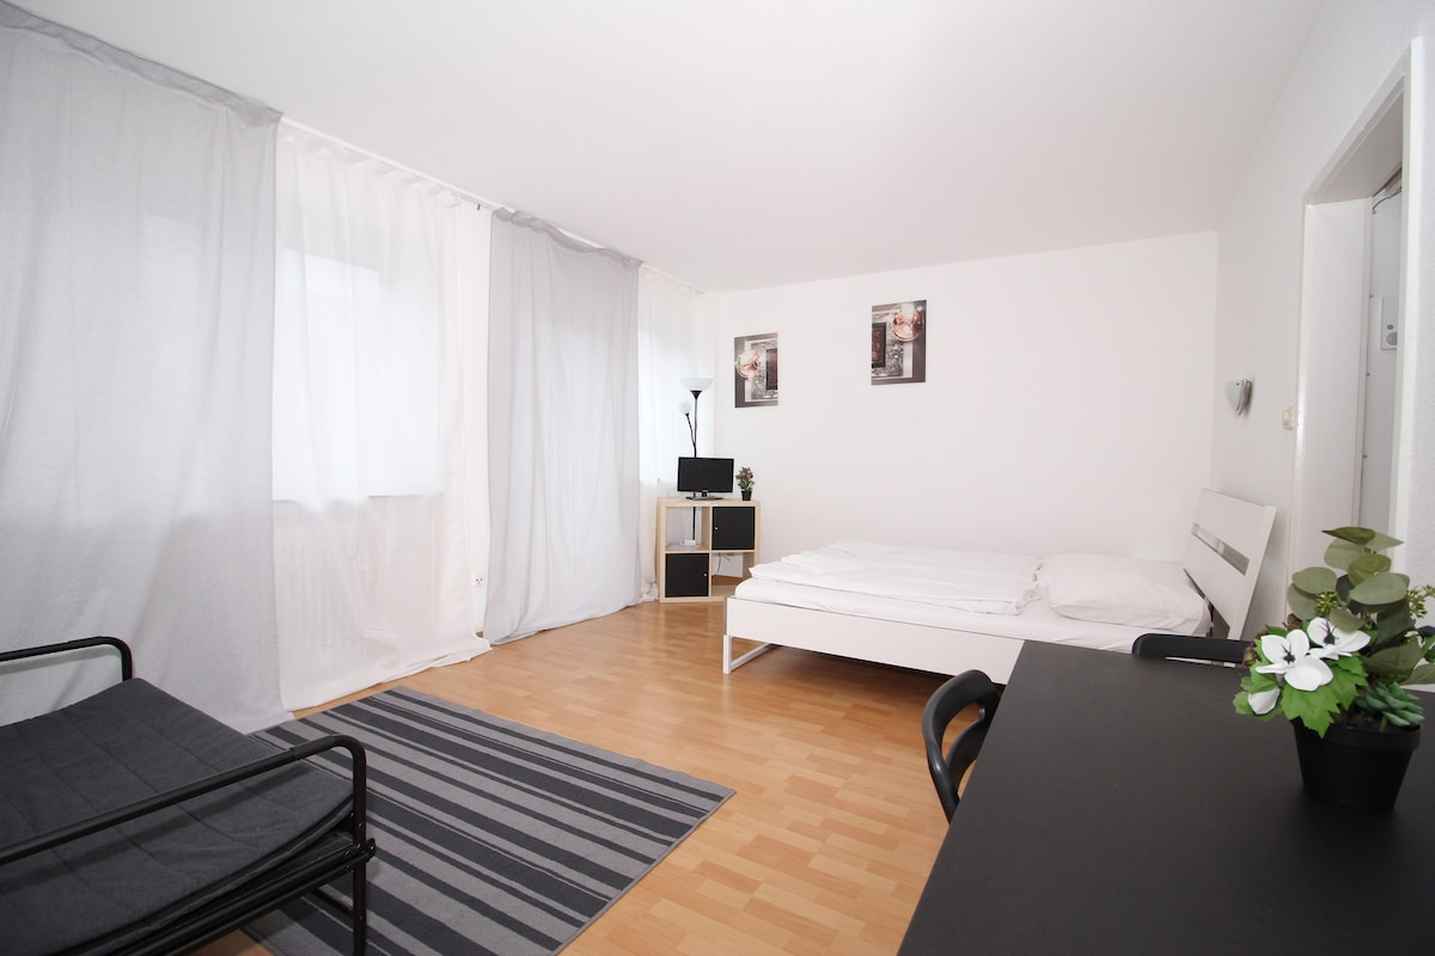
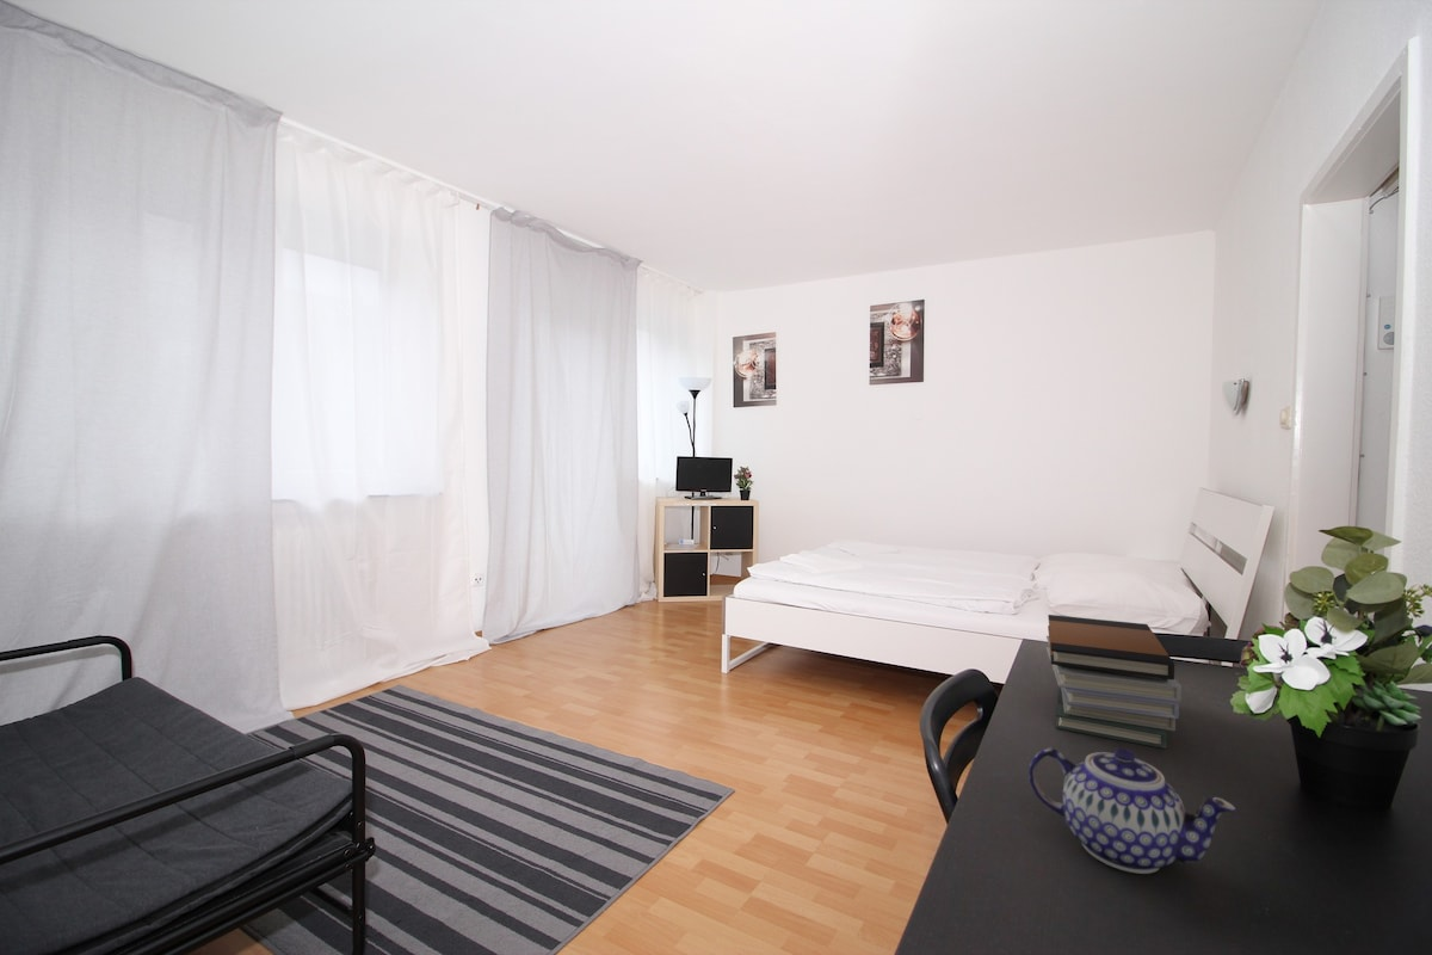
+ teapot [1027,746,1237,875]
+ book stack [1045,614,1183,750]
